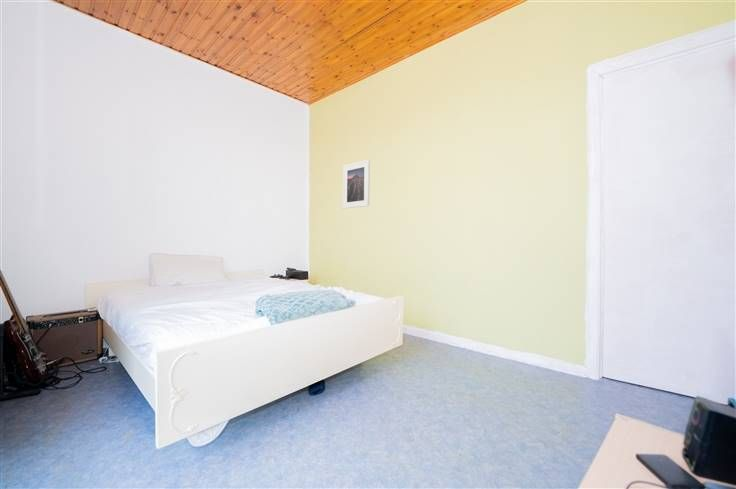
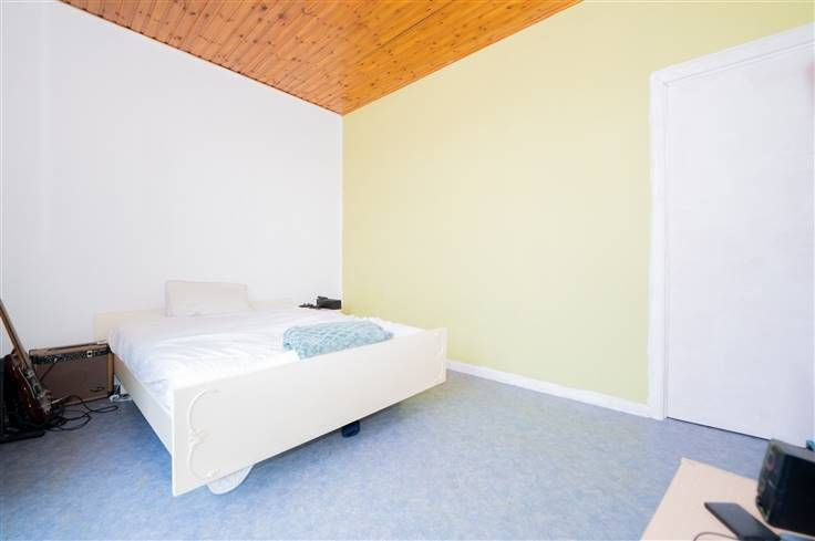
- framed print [342,159,371,210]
